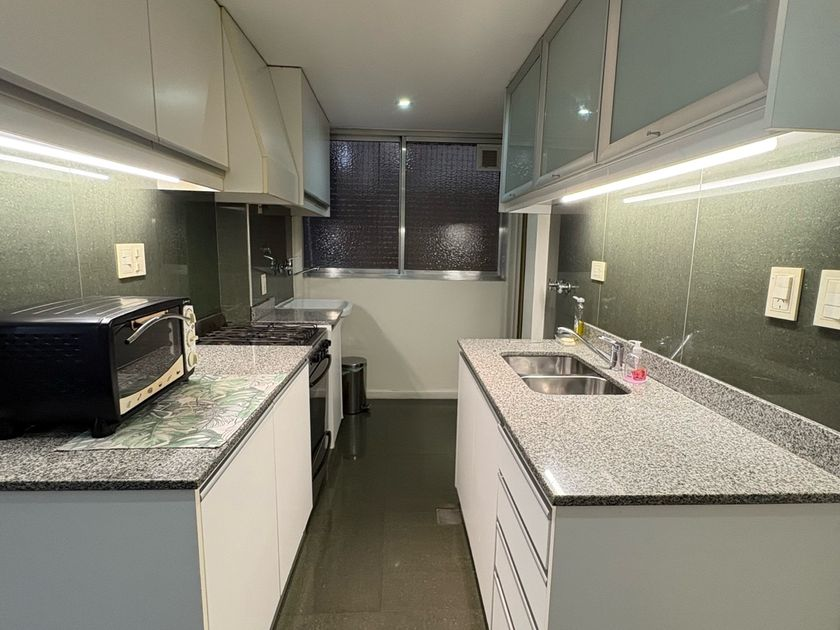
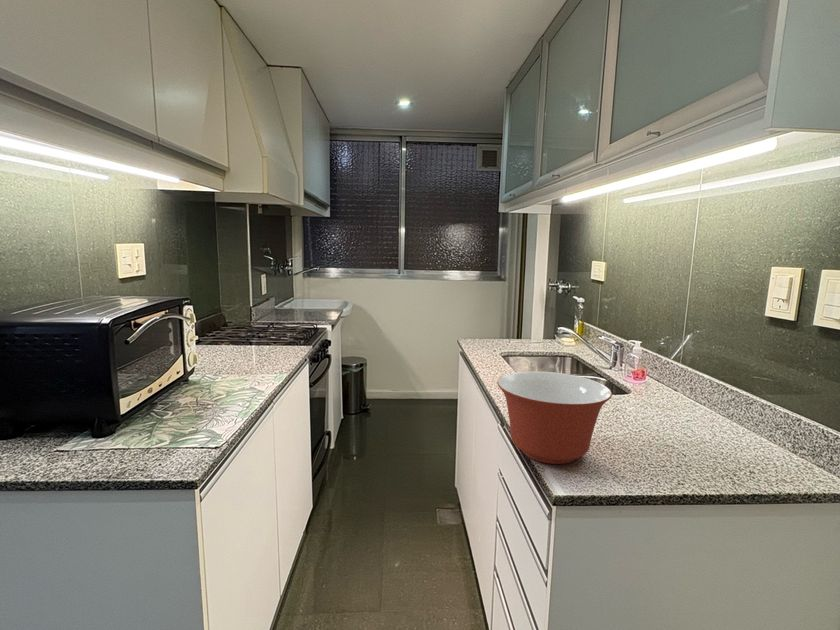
+ mixing bowl [496,370,613,465]
